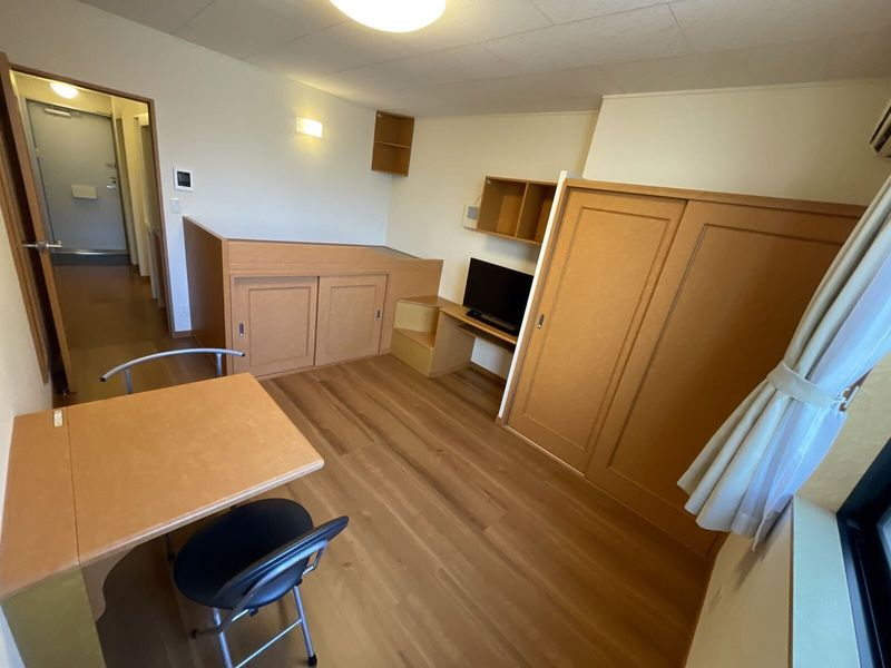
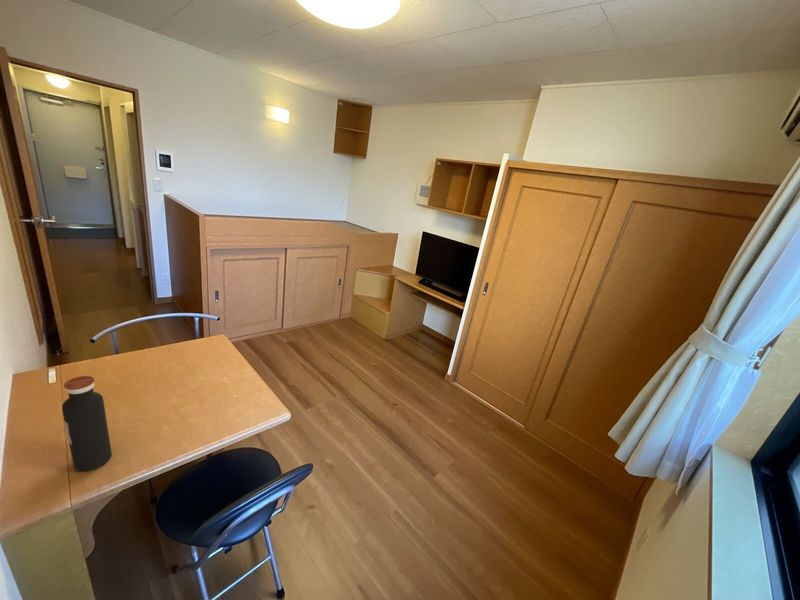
+ water bottle [61,375,113,472]
